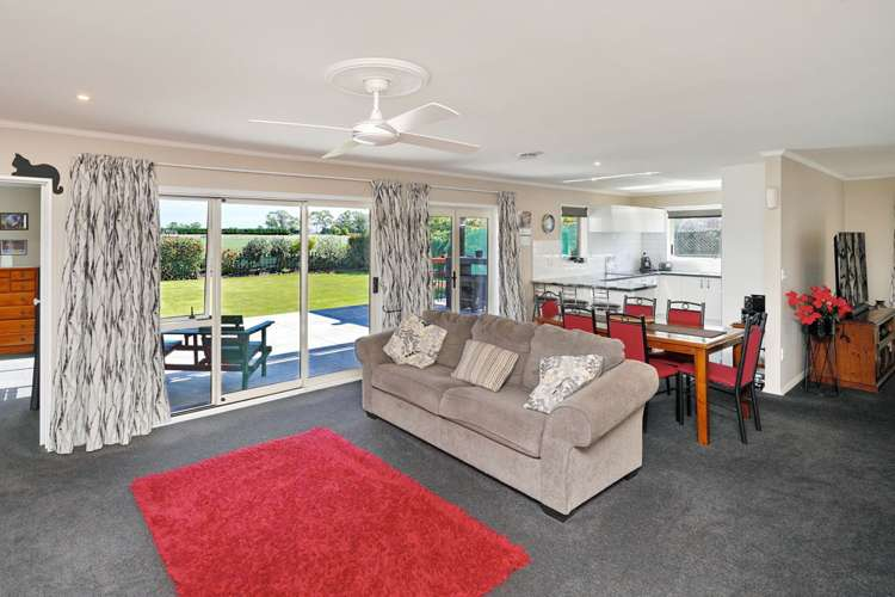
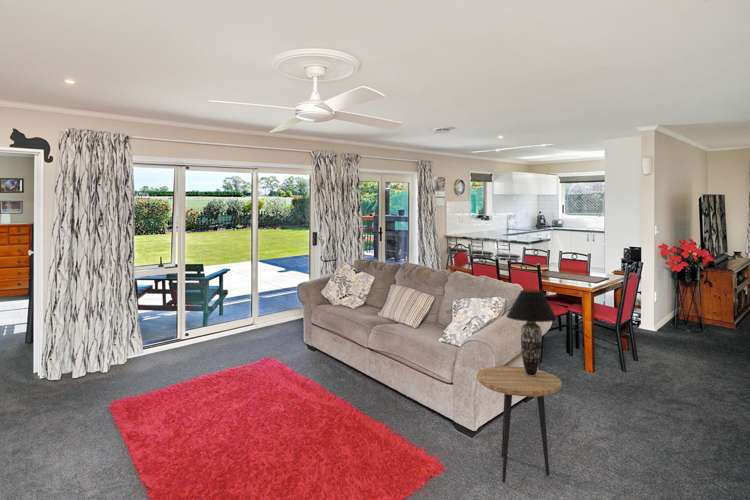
+ side table [476,365,563,484]
+ table lamp [505,289,559,376]
